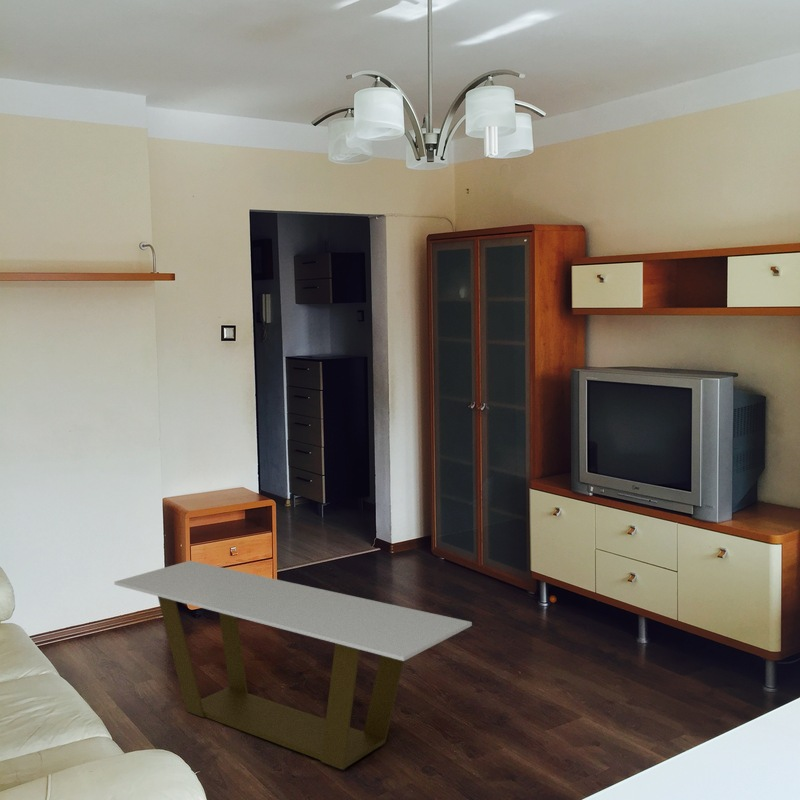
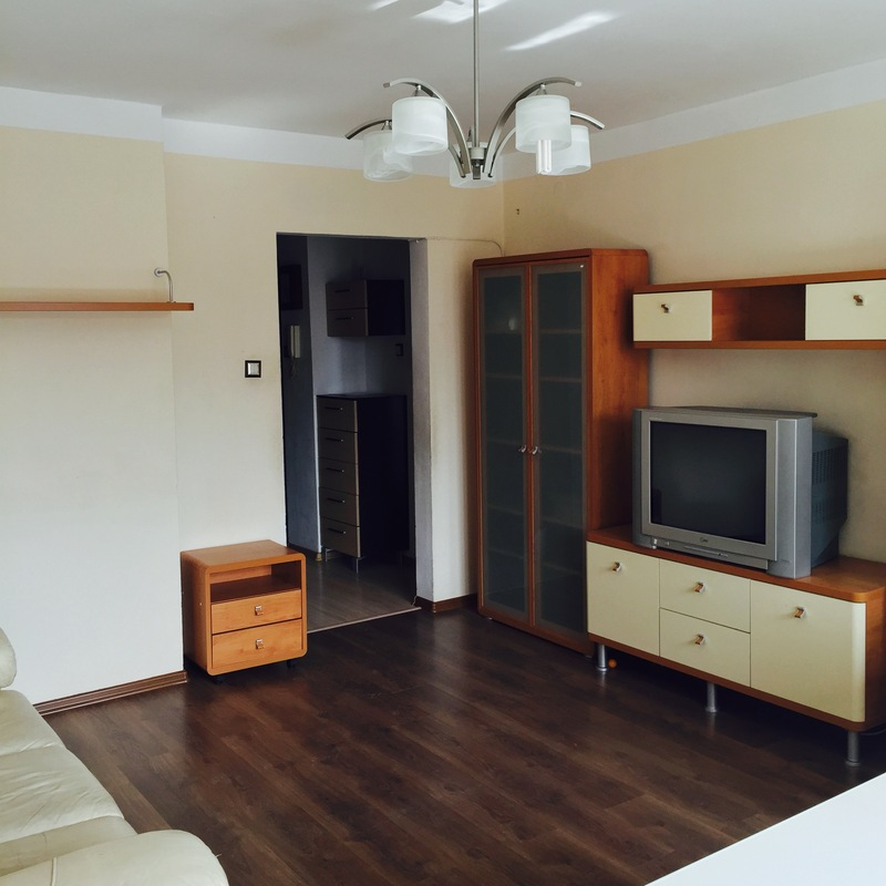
- coffee table [113,560,473,771]
